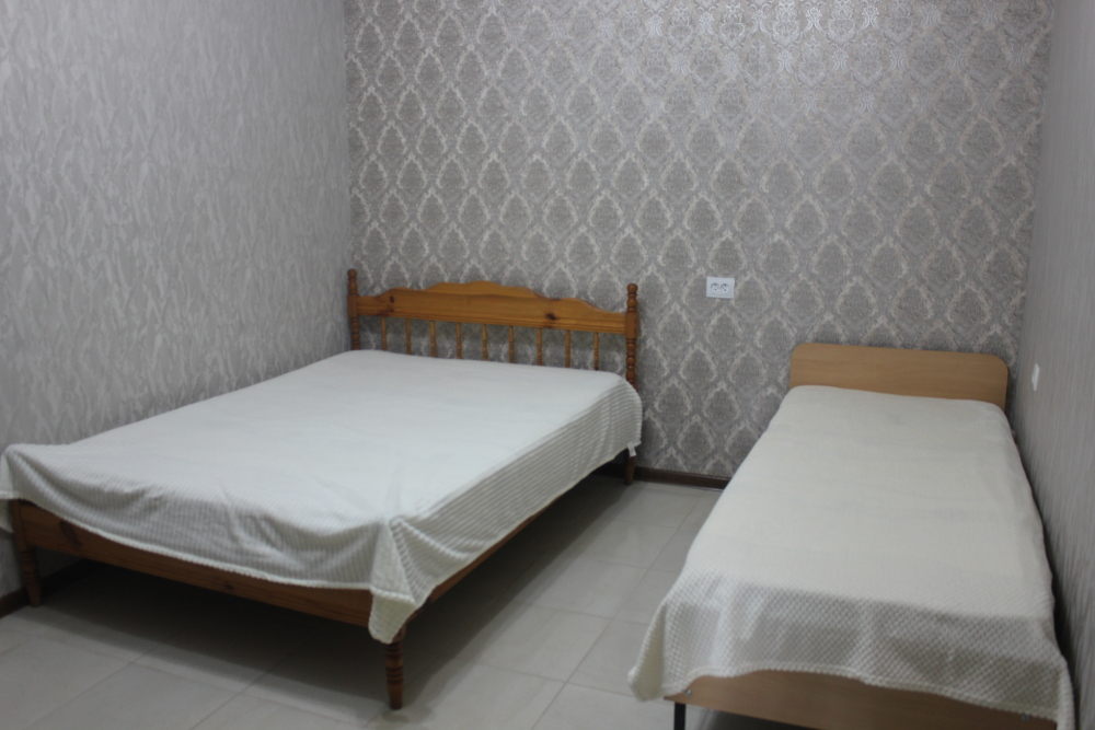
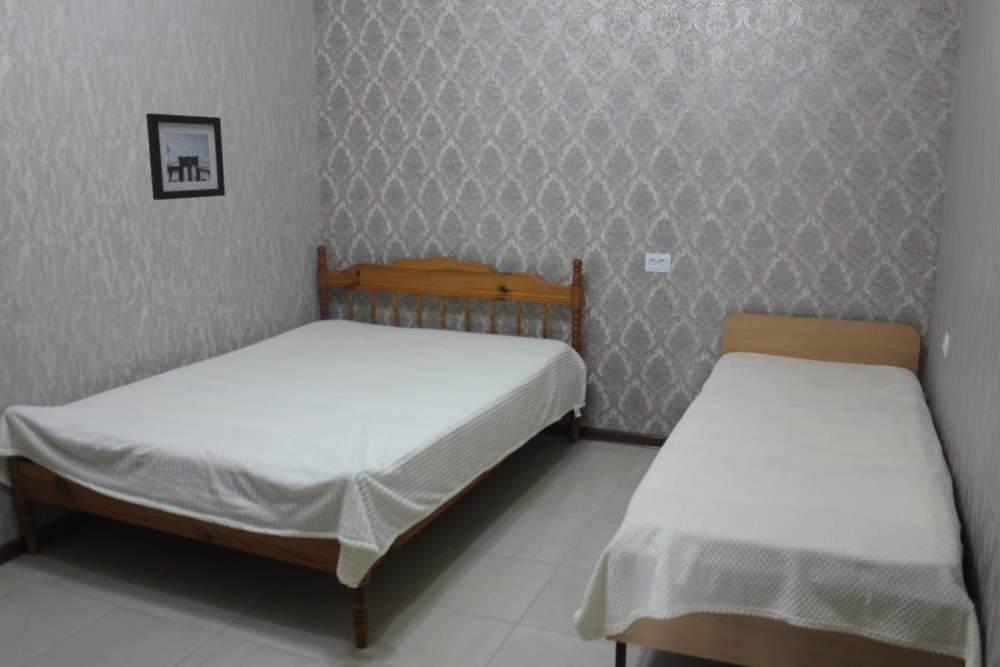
+ wall art [145,112,226,201]
